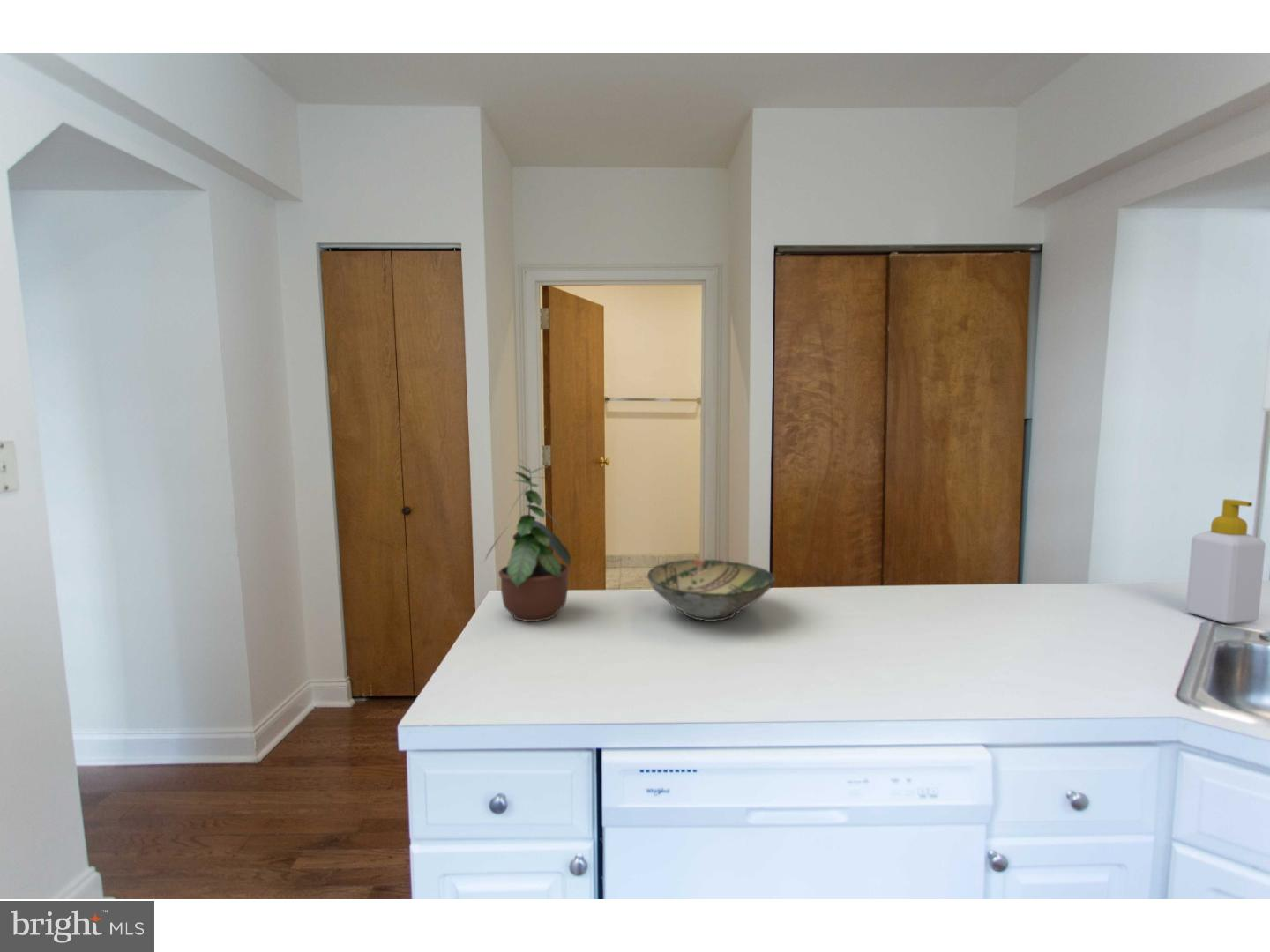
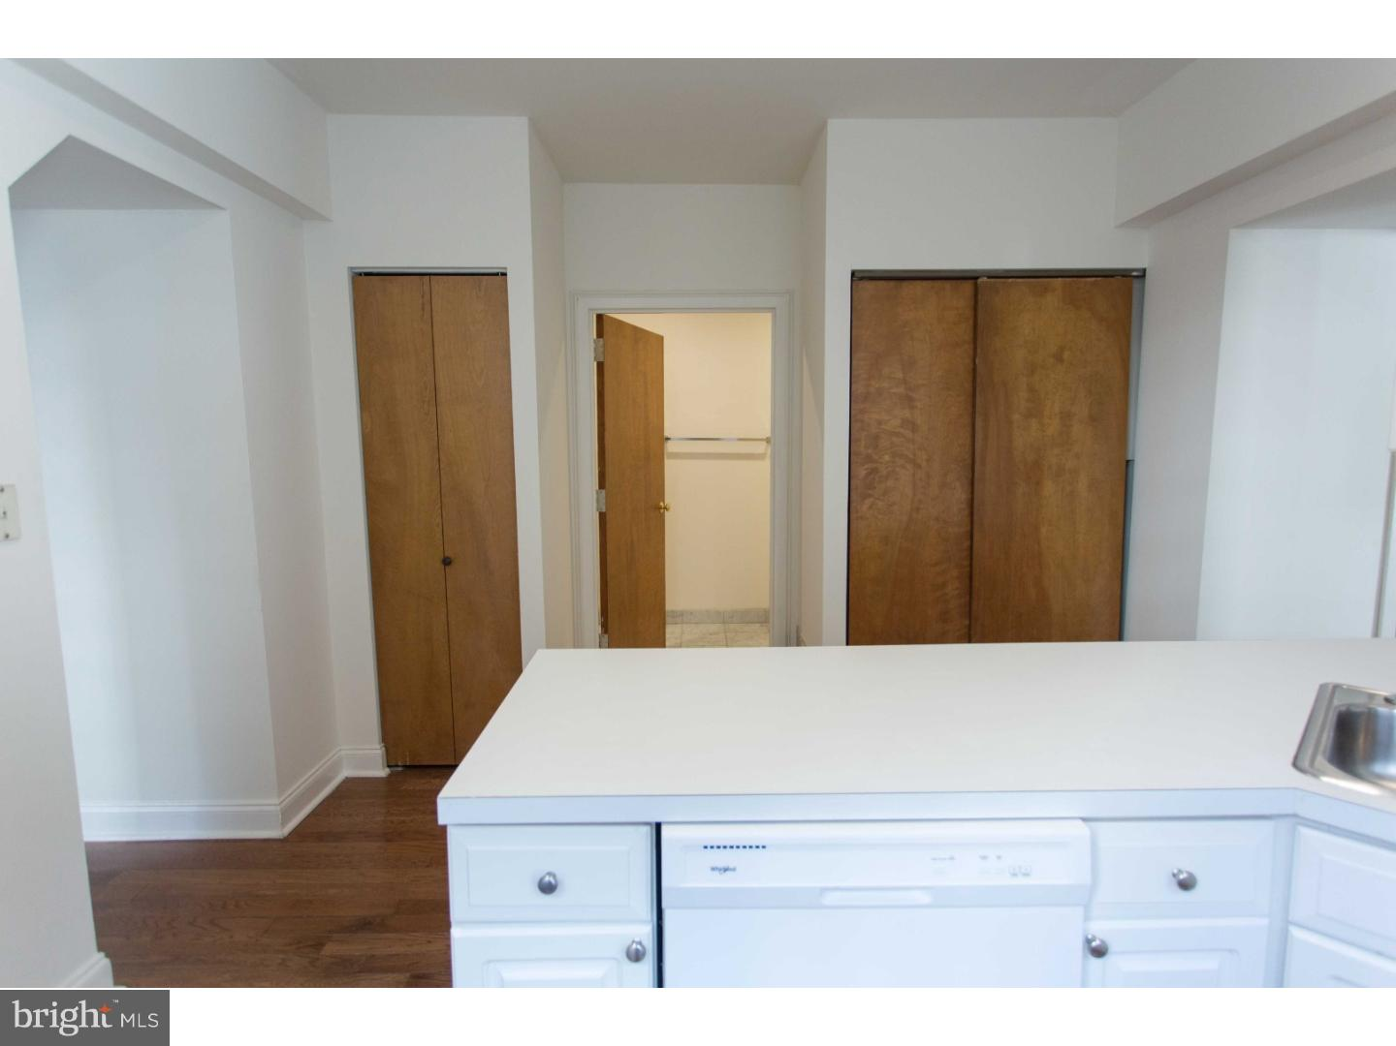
- bowl [646,558,776,622]
- soap bottle [1185,498,1266,624]
- potted plant [482,459,571,622]
